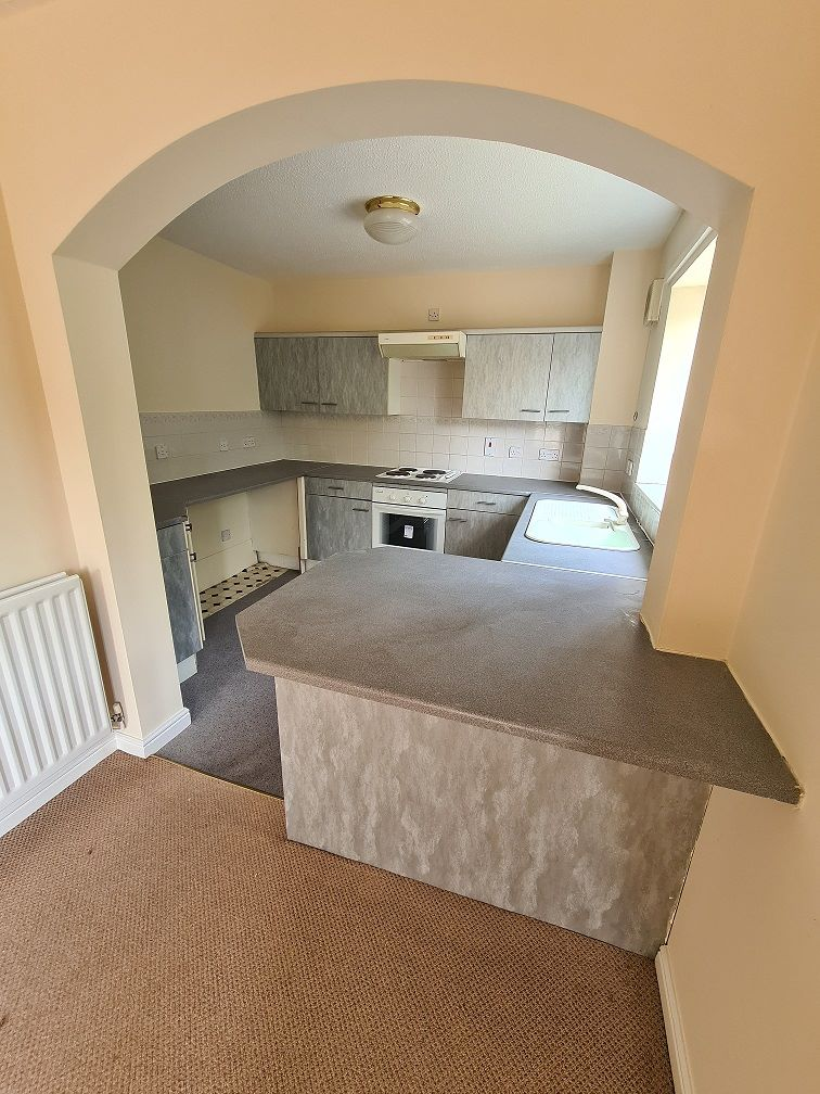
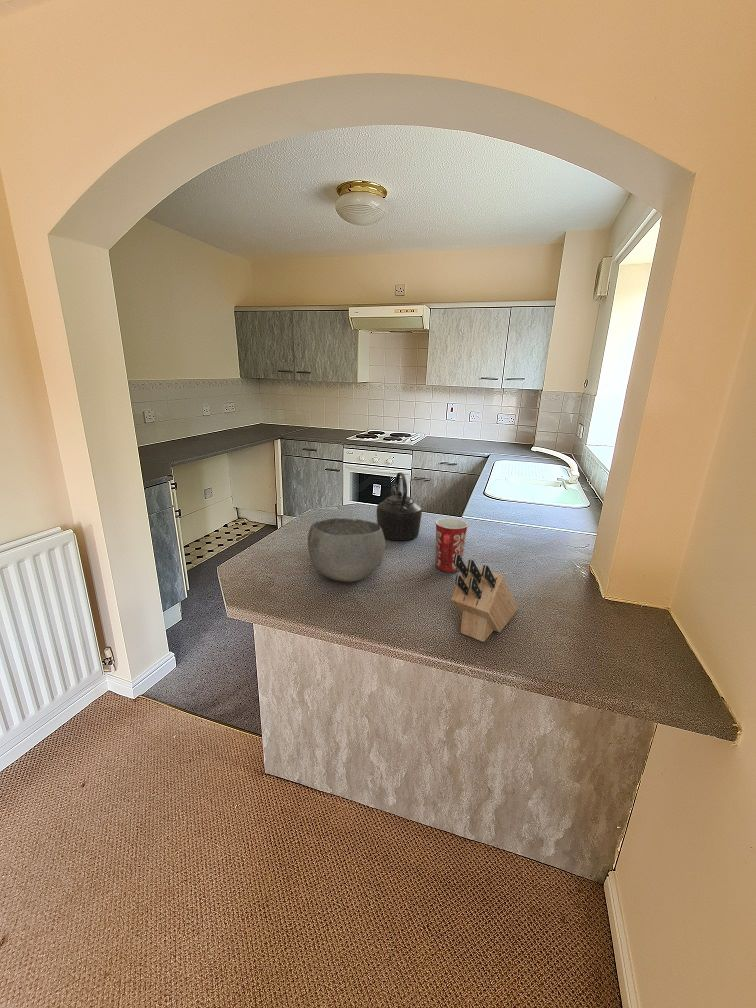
+ knife block [450,554,519,643]
+ mug [434,517,469,573]
+ kettle [376,471,423,541]
+ bowl [307,517,386,583]
